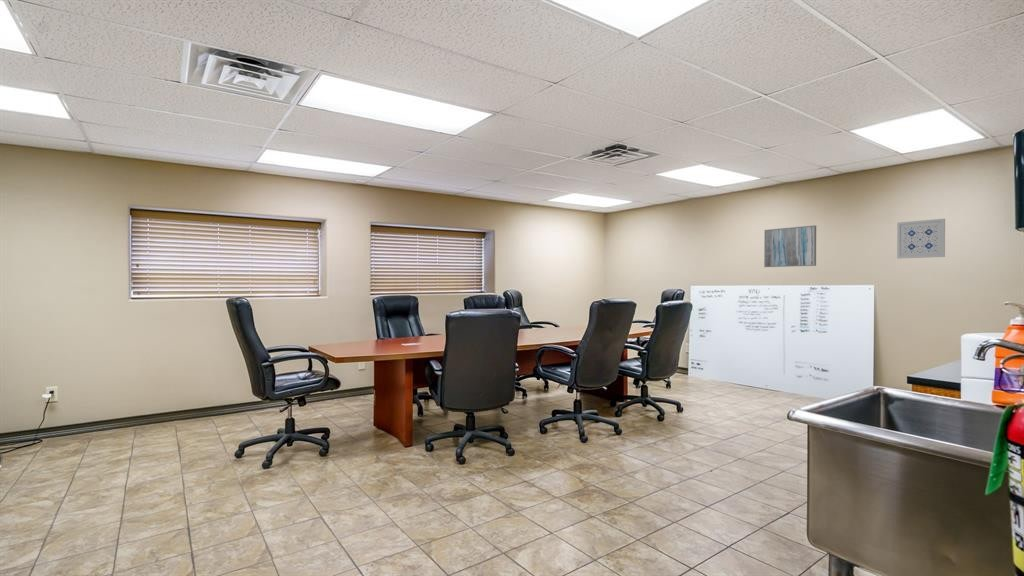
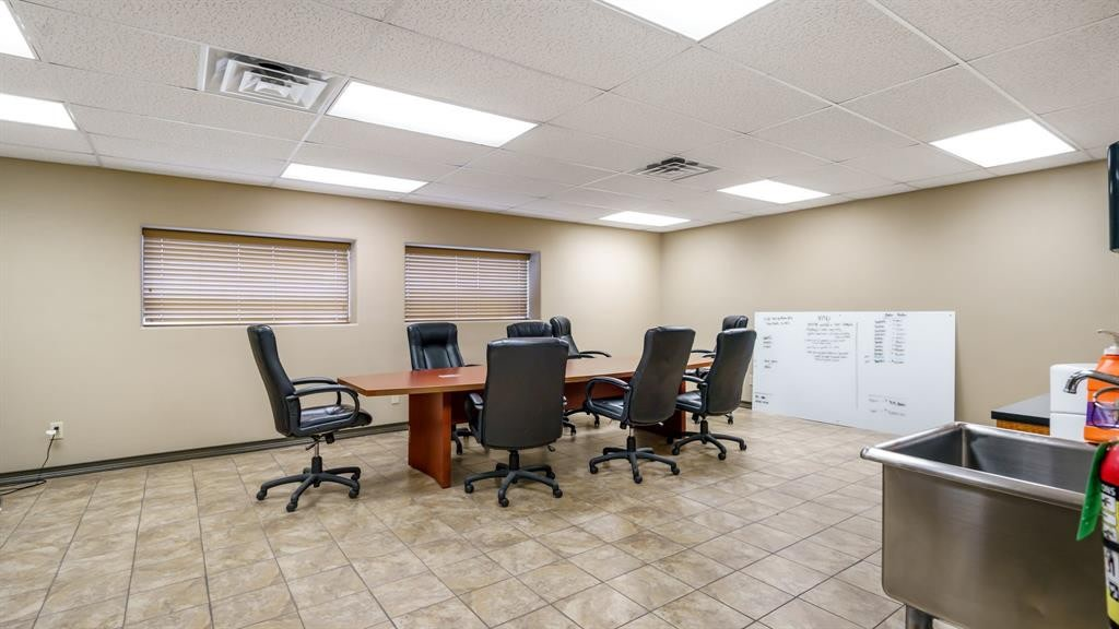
- wall art [763,224,817,268]
- wall art [896,218,946,260]
